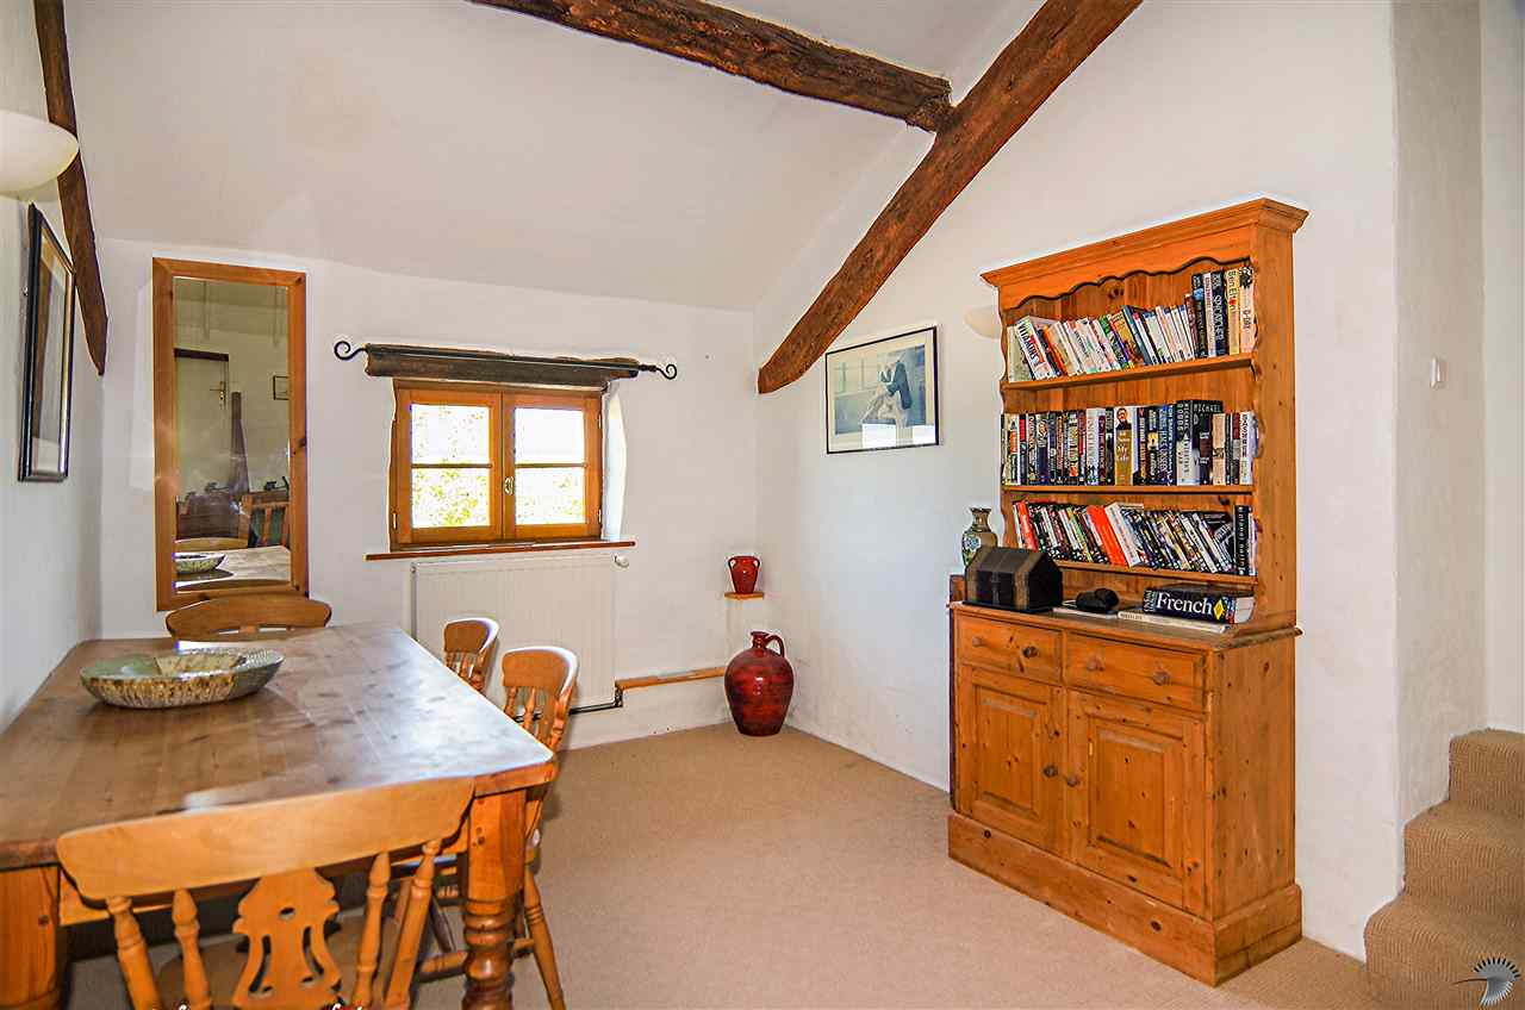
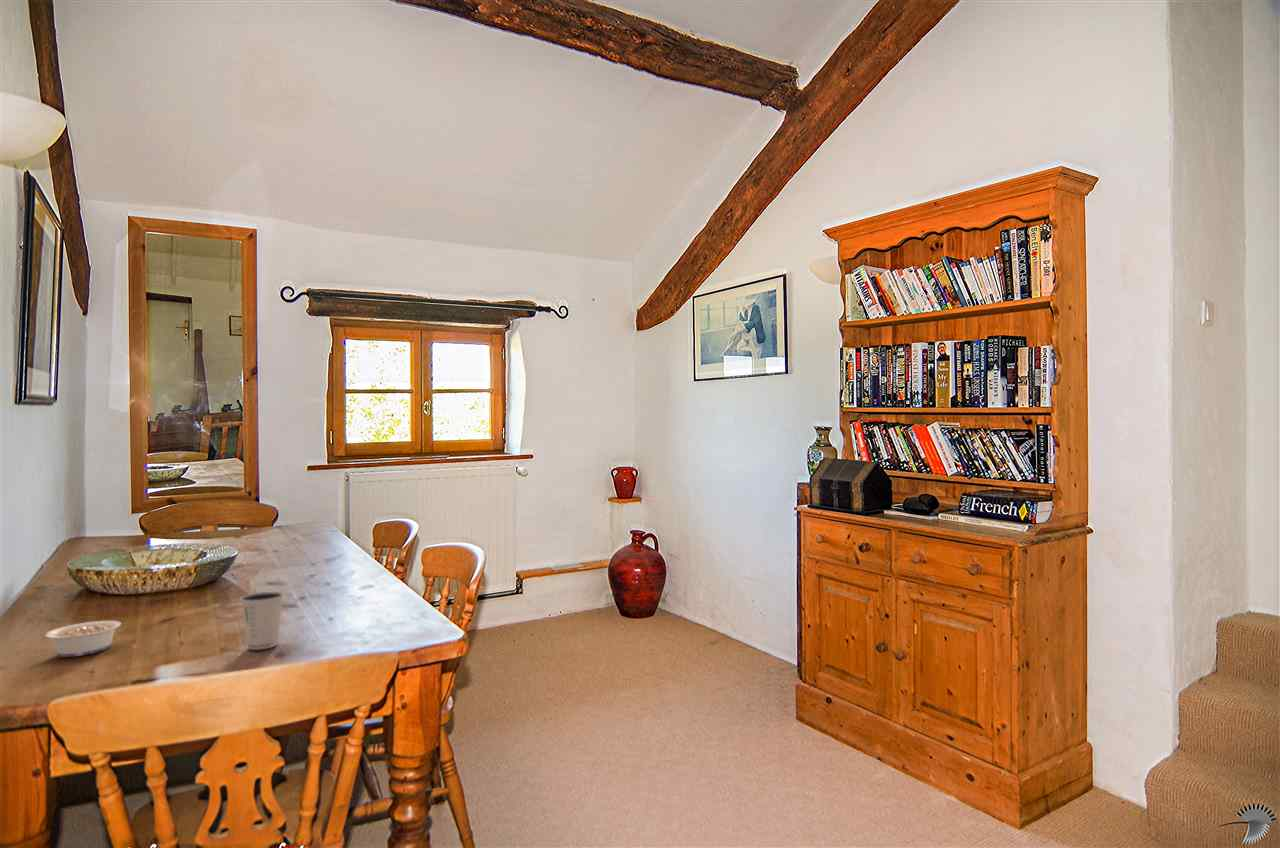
+ dixie cup [239,591,285,651]
+ legume [27,620,122,658]
